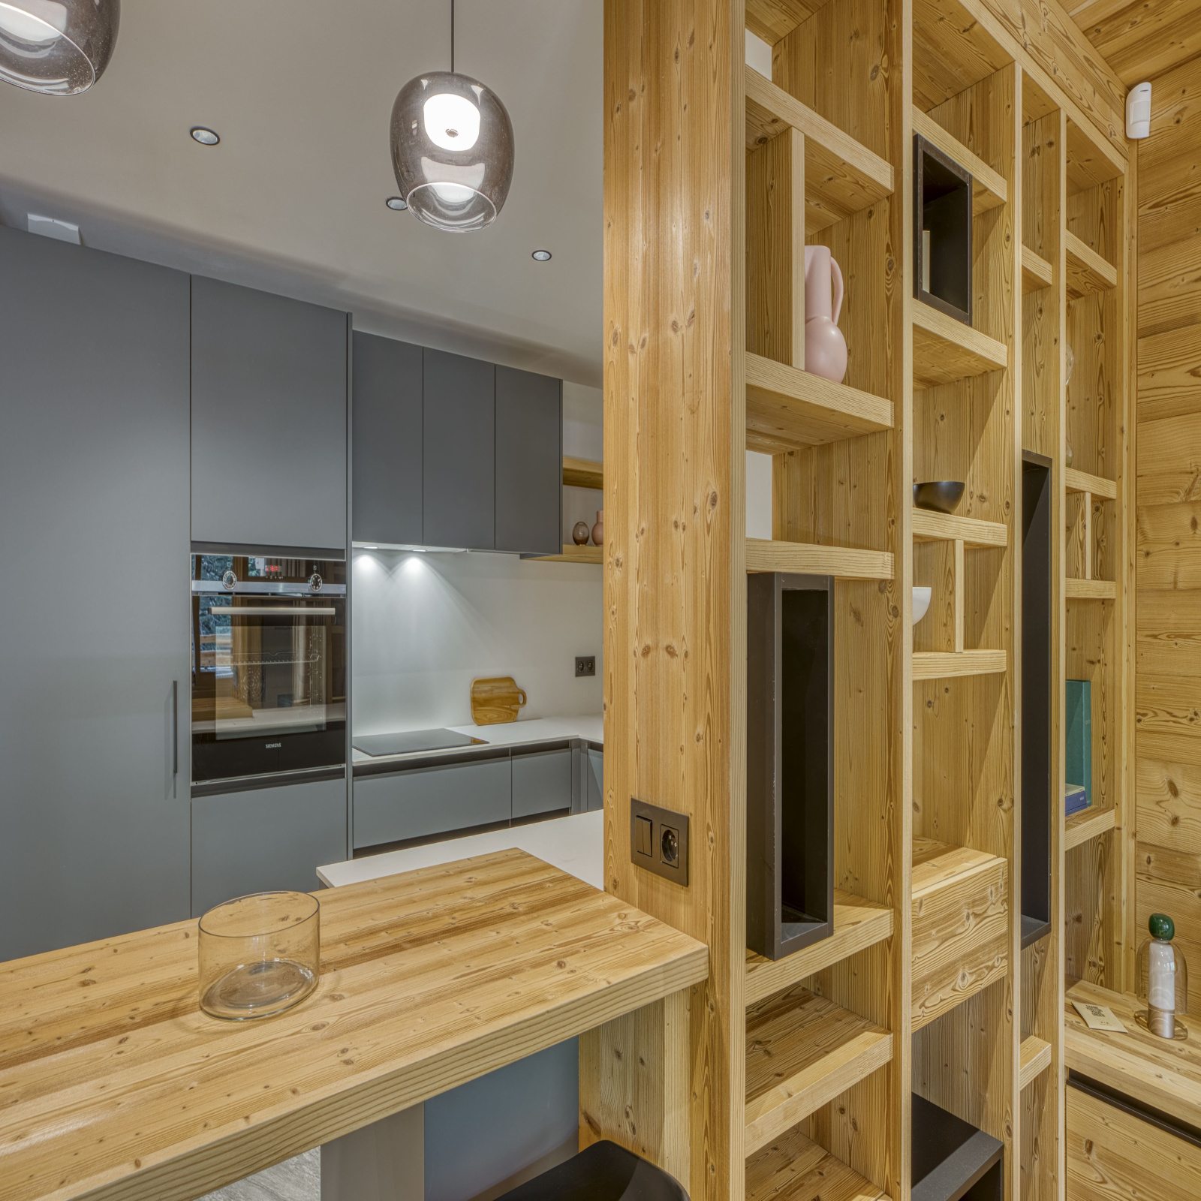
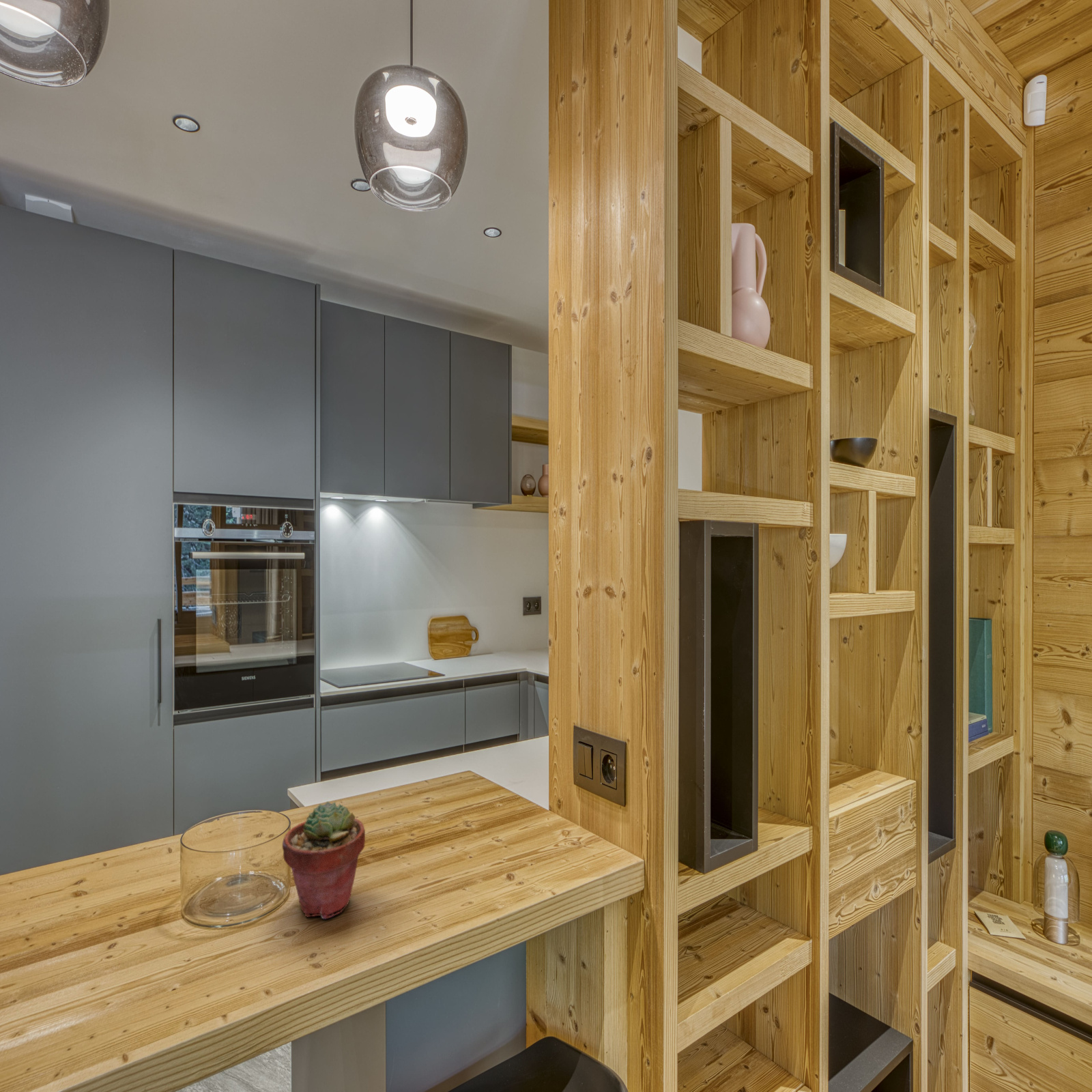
+ potted succulent [282,801,366,919]
